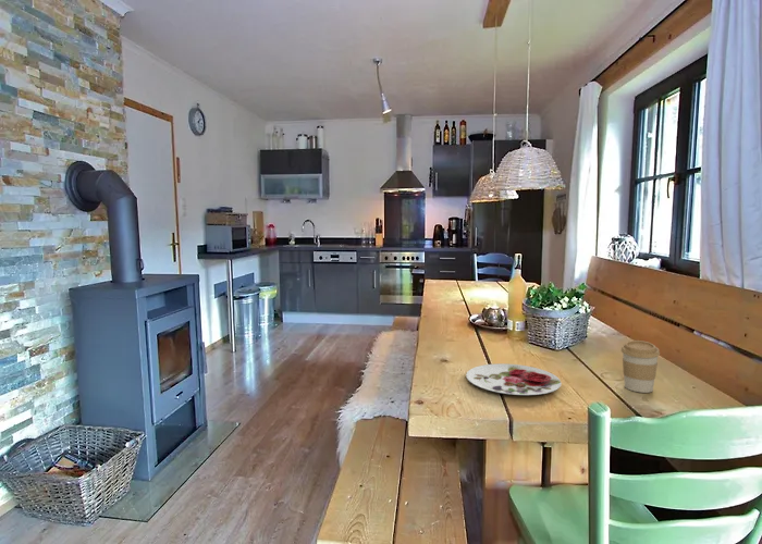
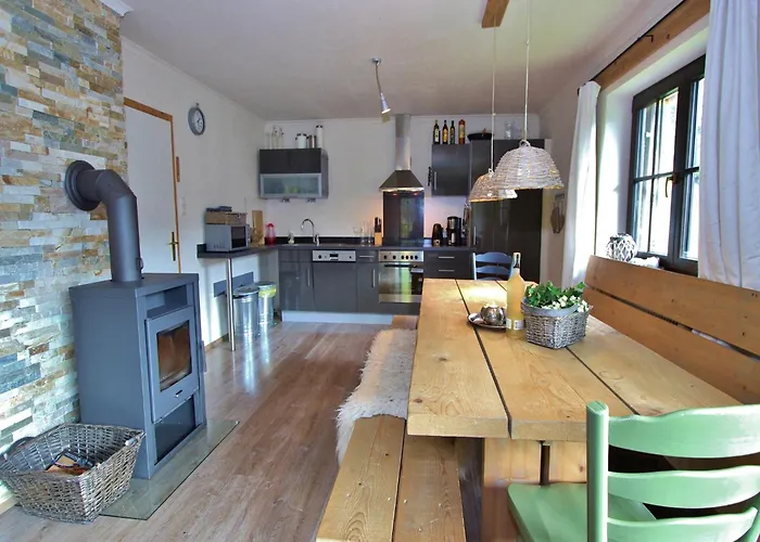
- coffee cup [620,339,661,394]
- plate [465,362,563,396]
